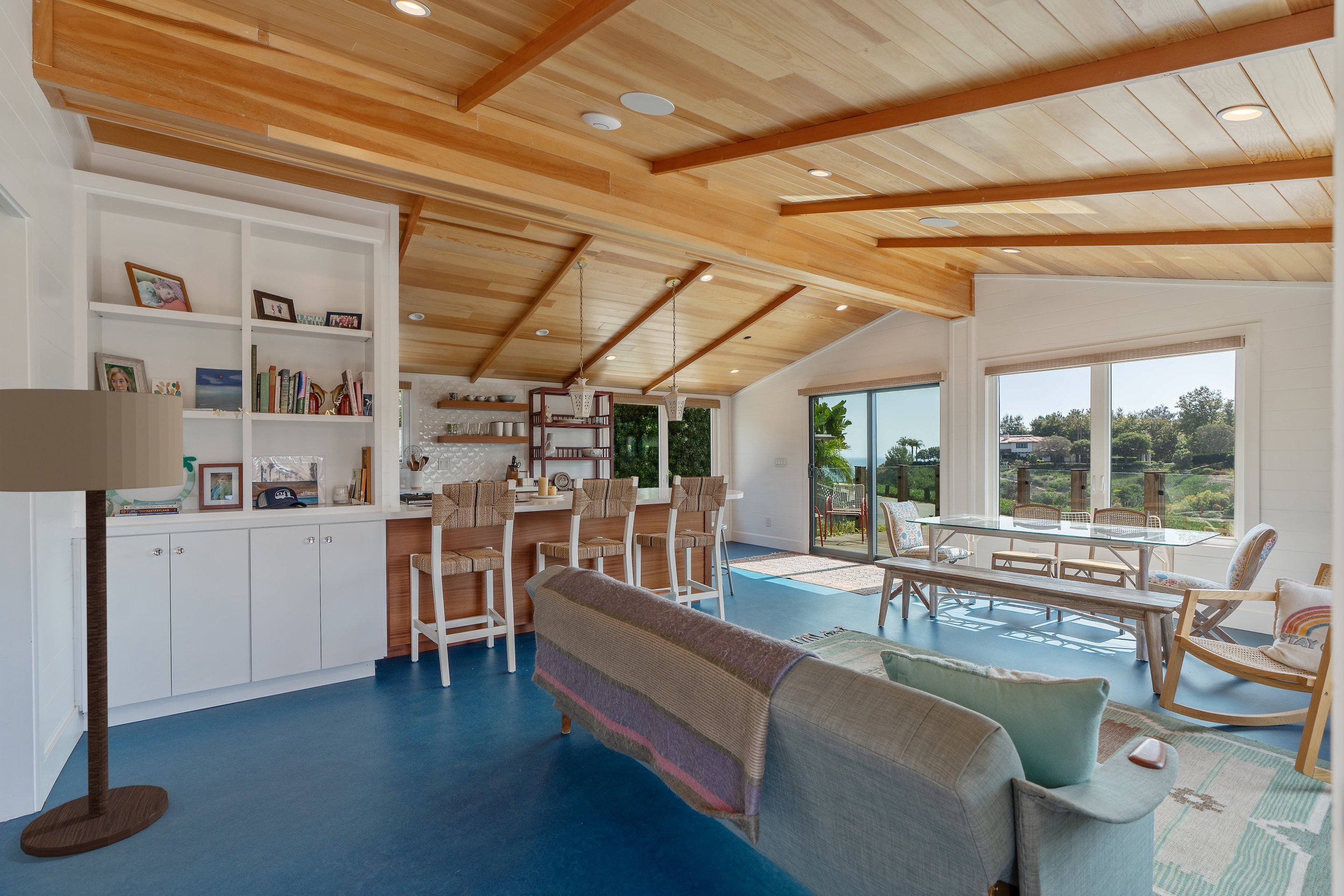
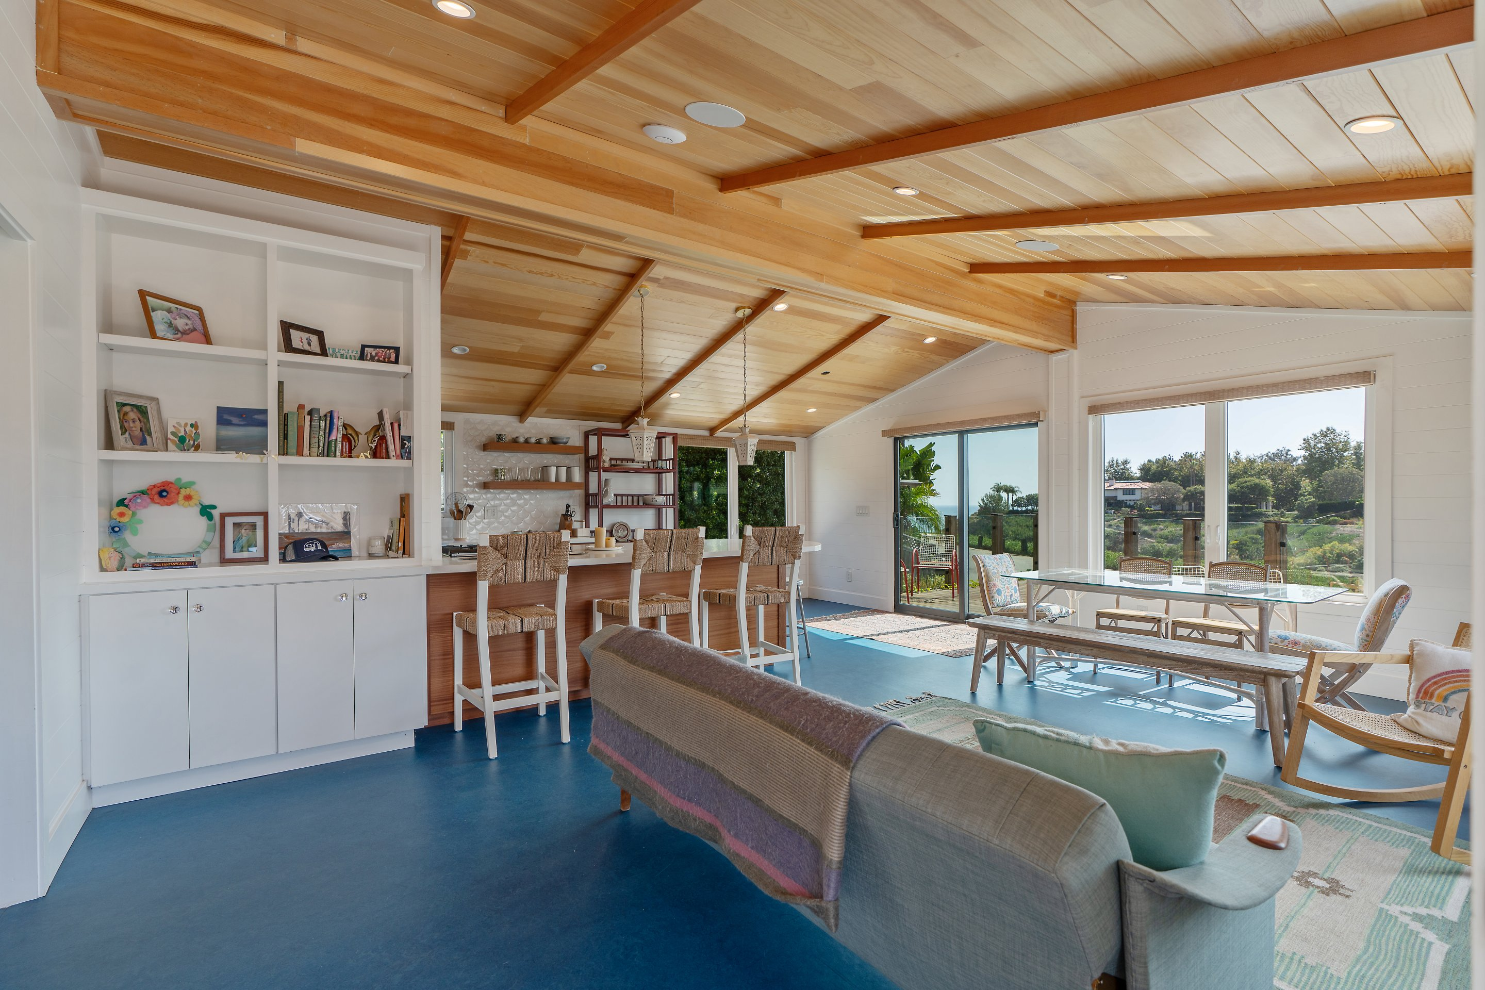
- floor lamp [0,388,184,858]
